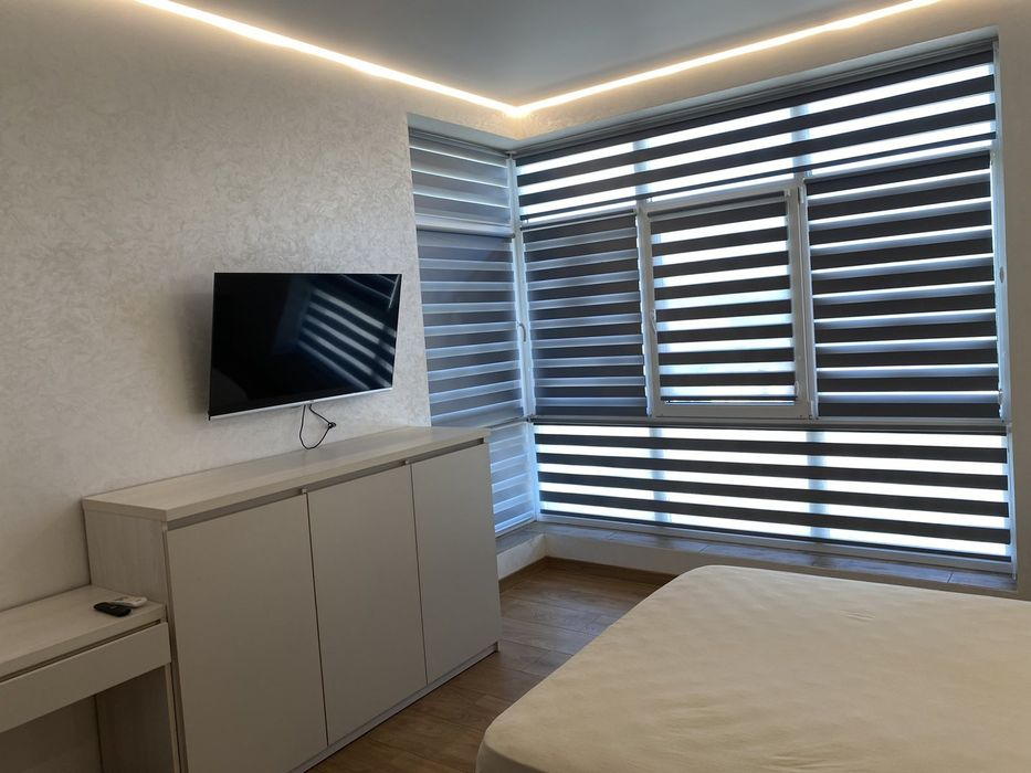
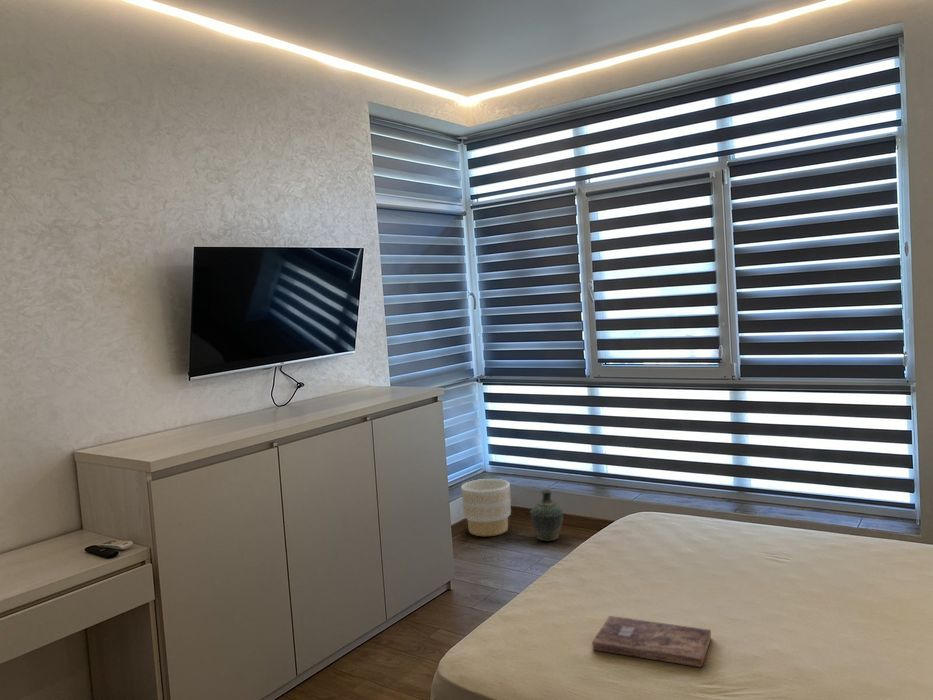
+ ceramic jug [529,488,564,542]
+ bible [591,615,712,668]
+ planter [460,478,512,537]
